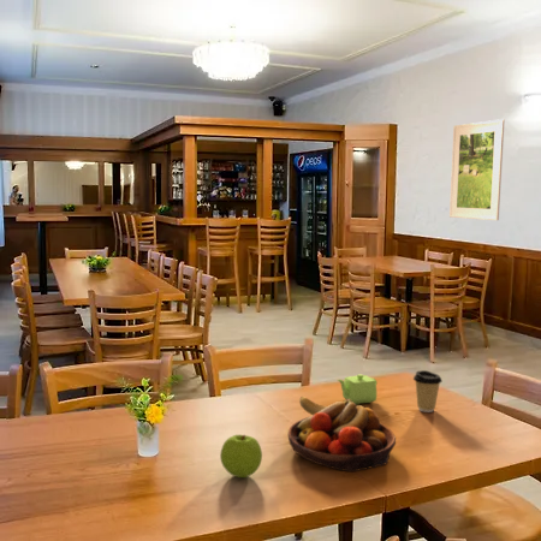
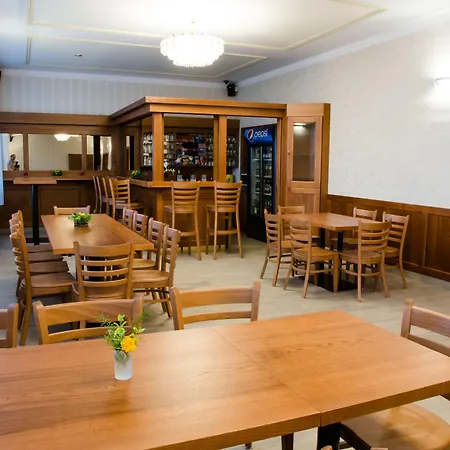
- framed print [448,118,506,221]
- coffee cup [412,369,444,414]
- fruit bowl [287,396,397,472]
- apple [219,434,263,478]
- teapot [337,373,379,405]
